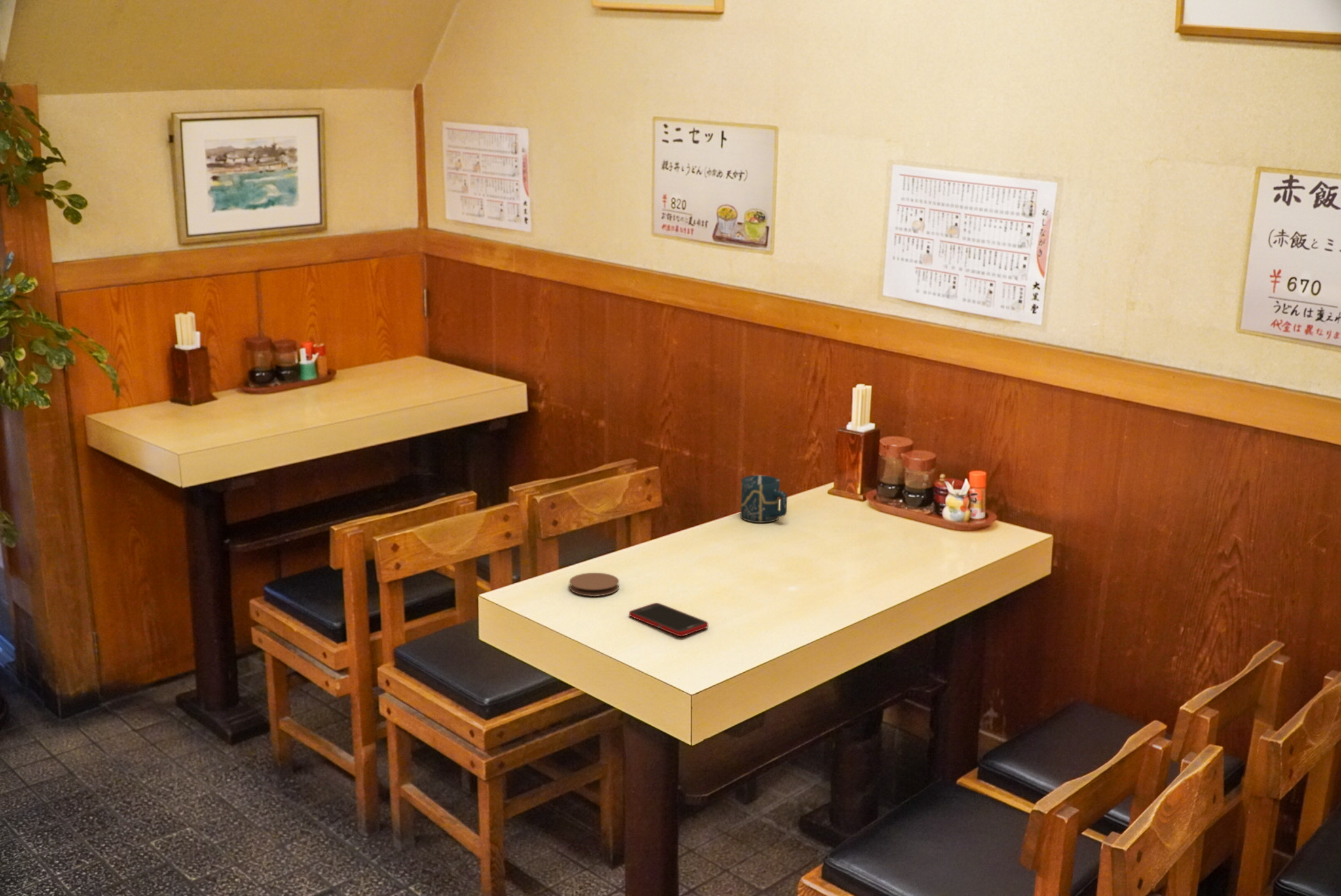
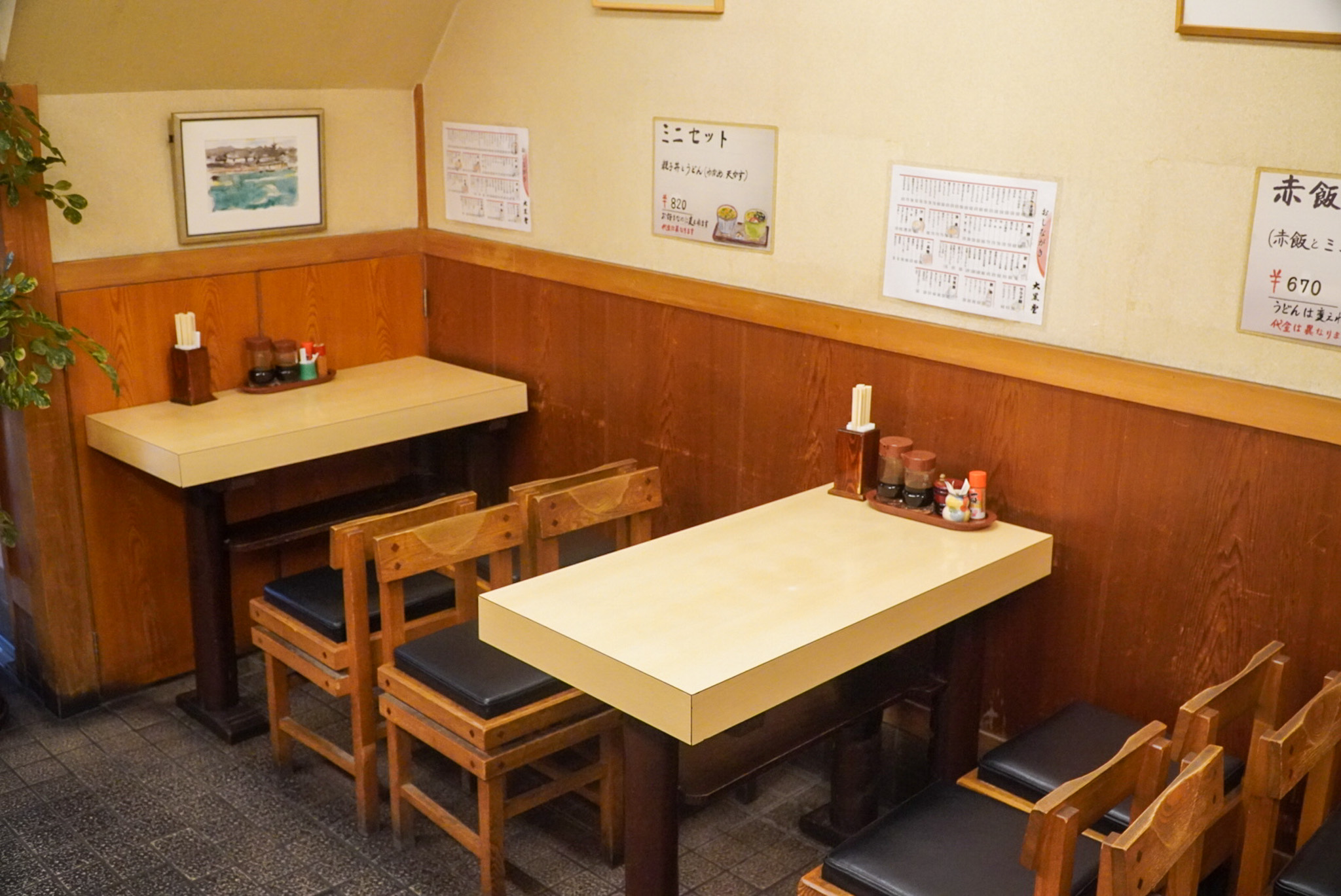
- cup [740,475,788,523]
- cell phone [629,602,708,637]
- coaster [569,572,619,597]
